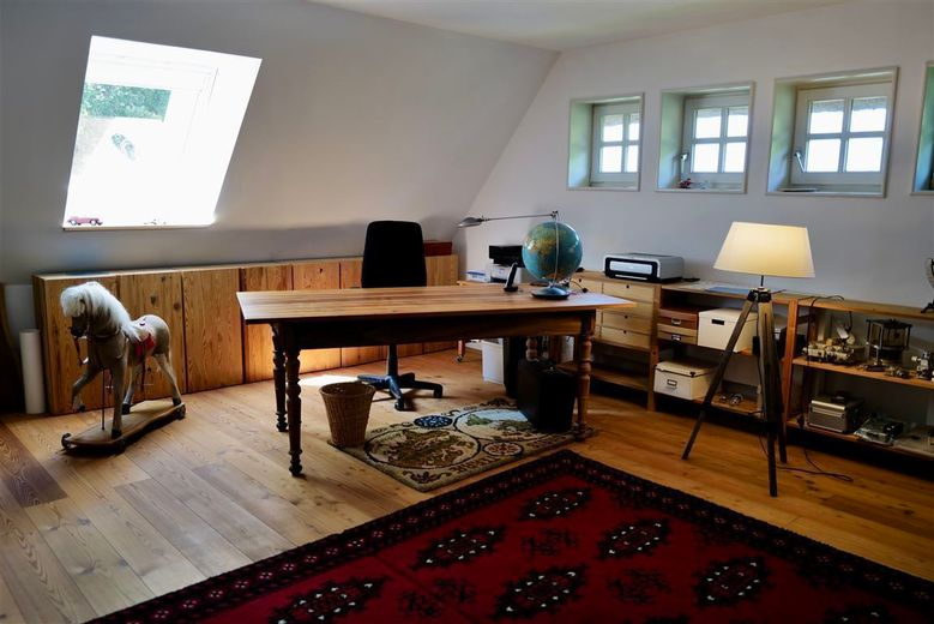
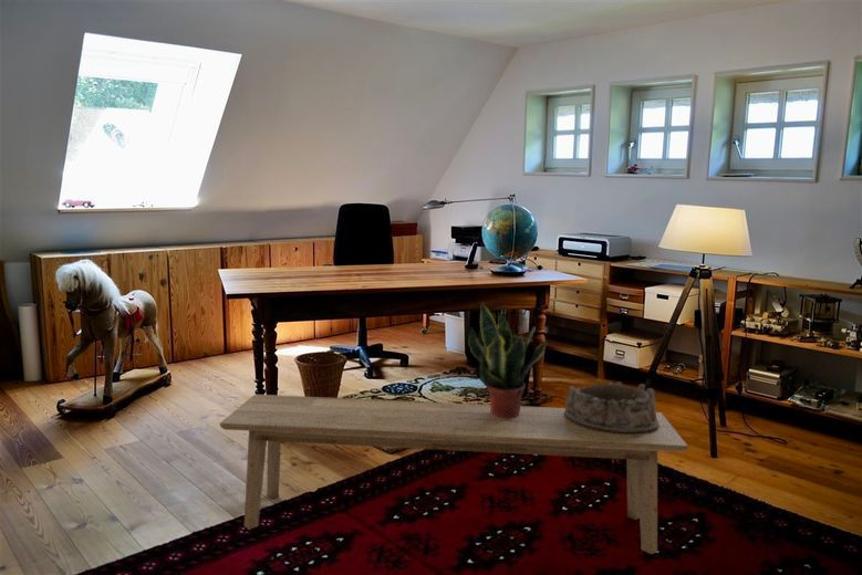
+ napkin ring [564,381,660,432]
+ bench [219,394,689,555]
+ potted plant [467,302,547,418]
